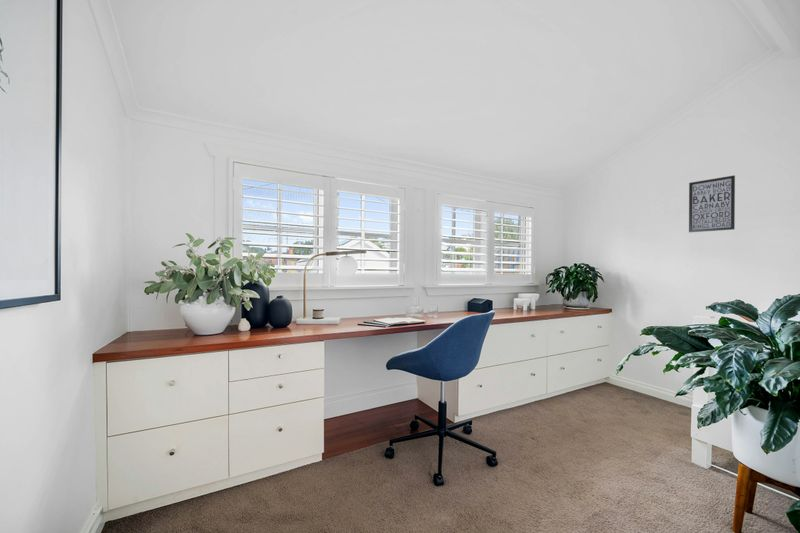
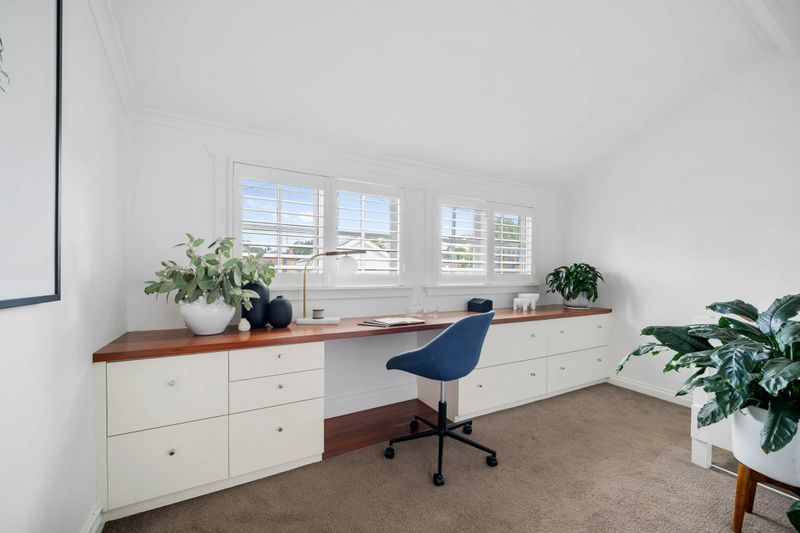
- wall art [688,174,736,233]
